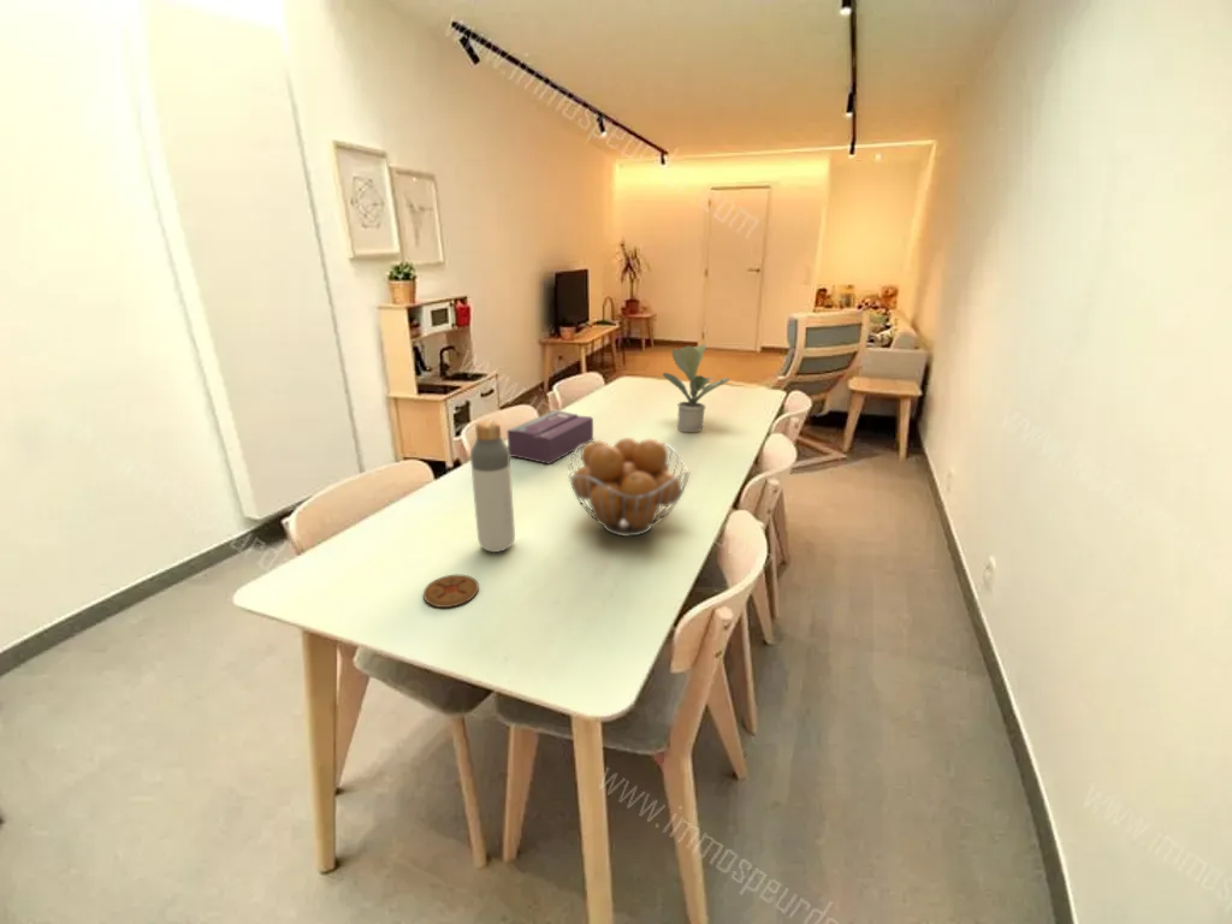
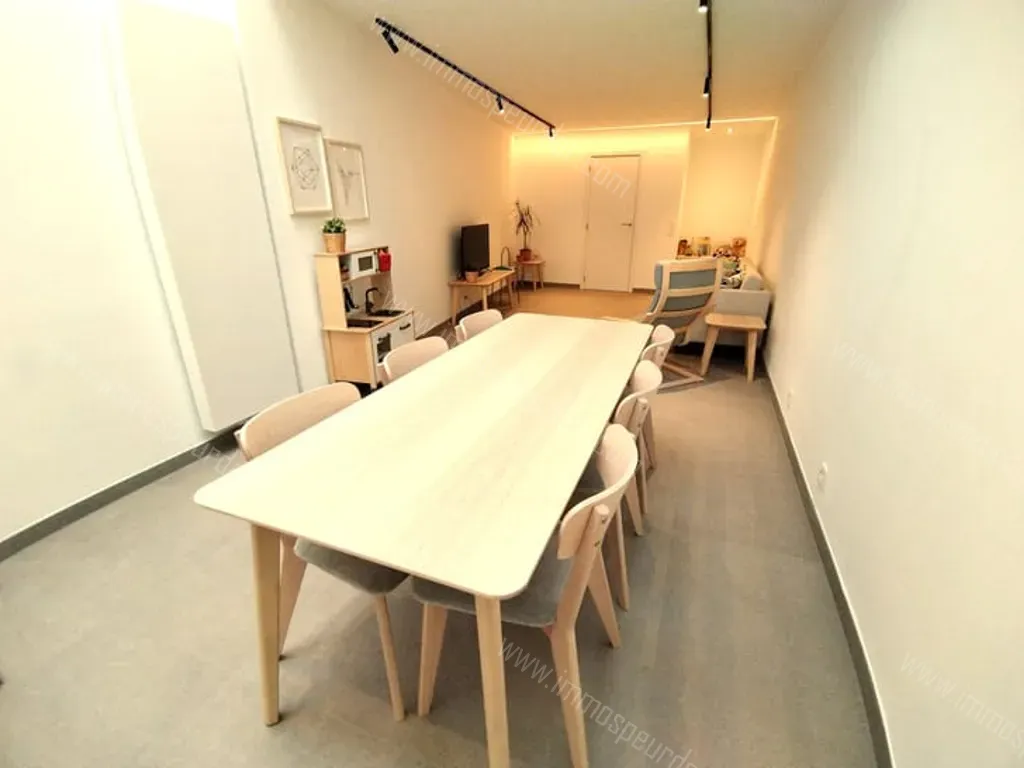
- fruit basket [567,437,691,538]
- bottle [469,419,516,553]
- tissue box [507,409,594,466]
- coaster [422,574,480,609]
- potted plant [662,343,730,433]
